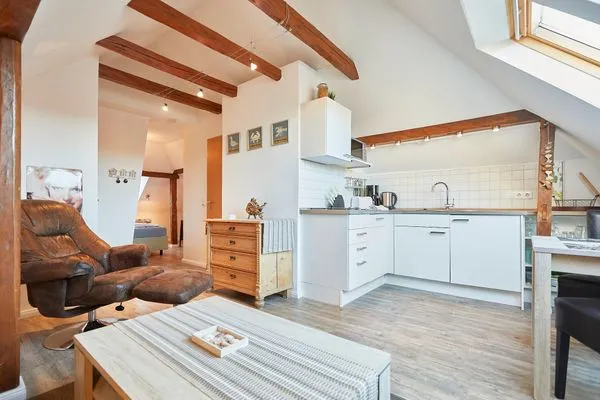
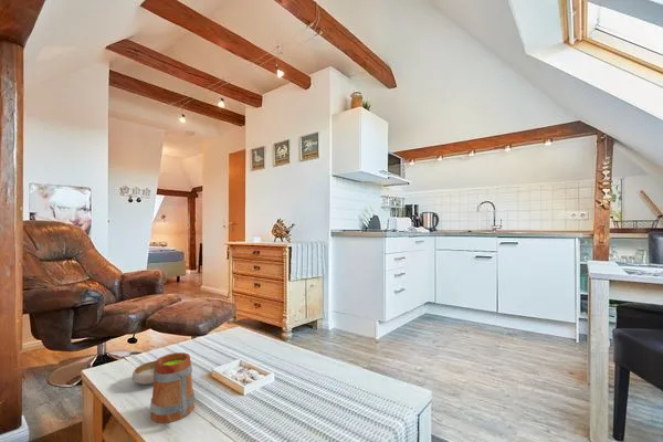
+ bowl [131,359,156,386]
+ mug [149,351,196,423]
